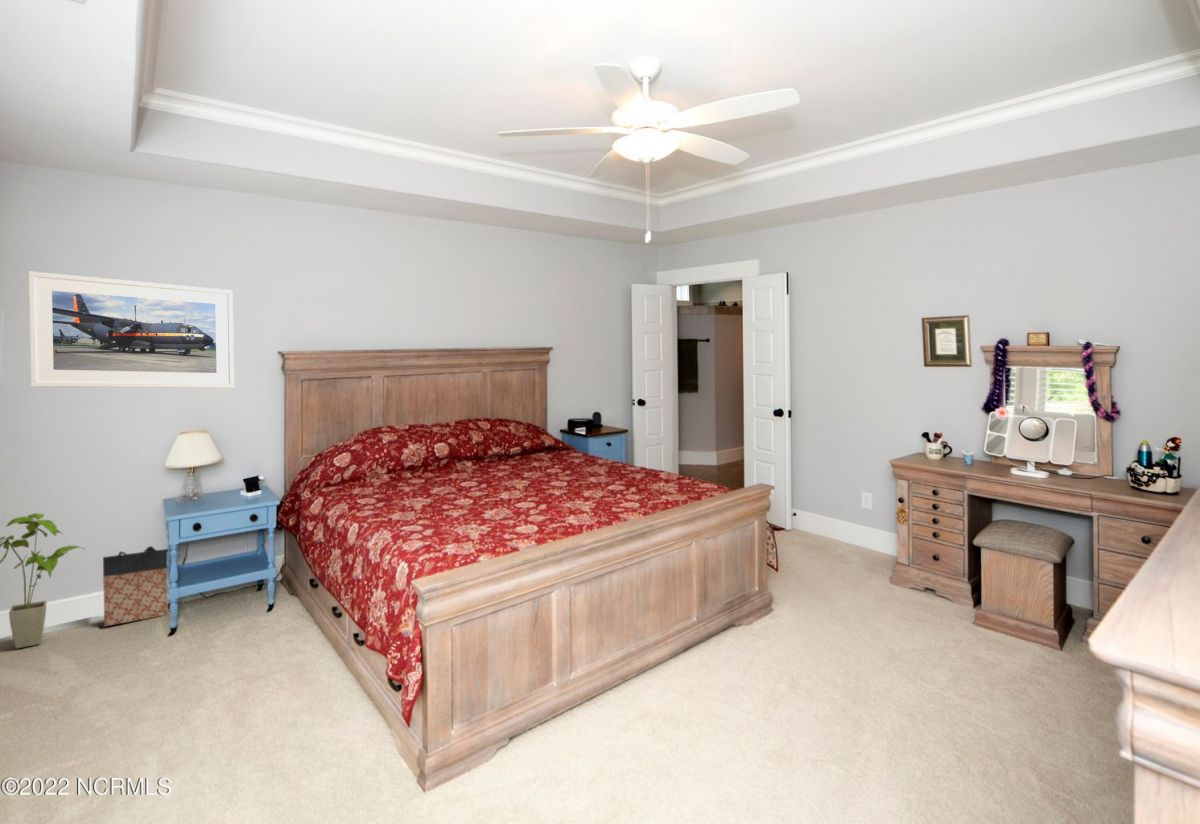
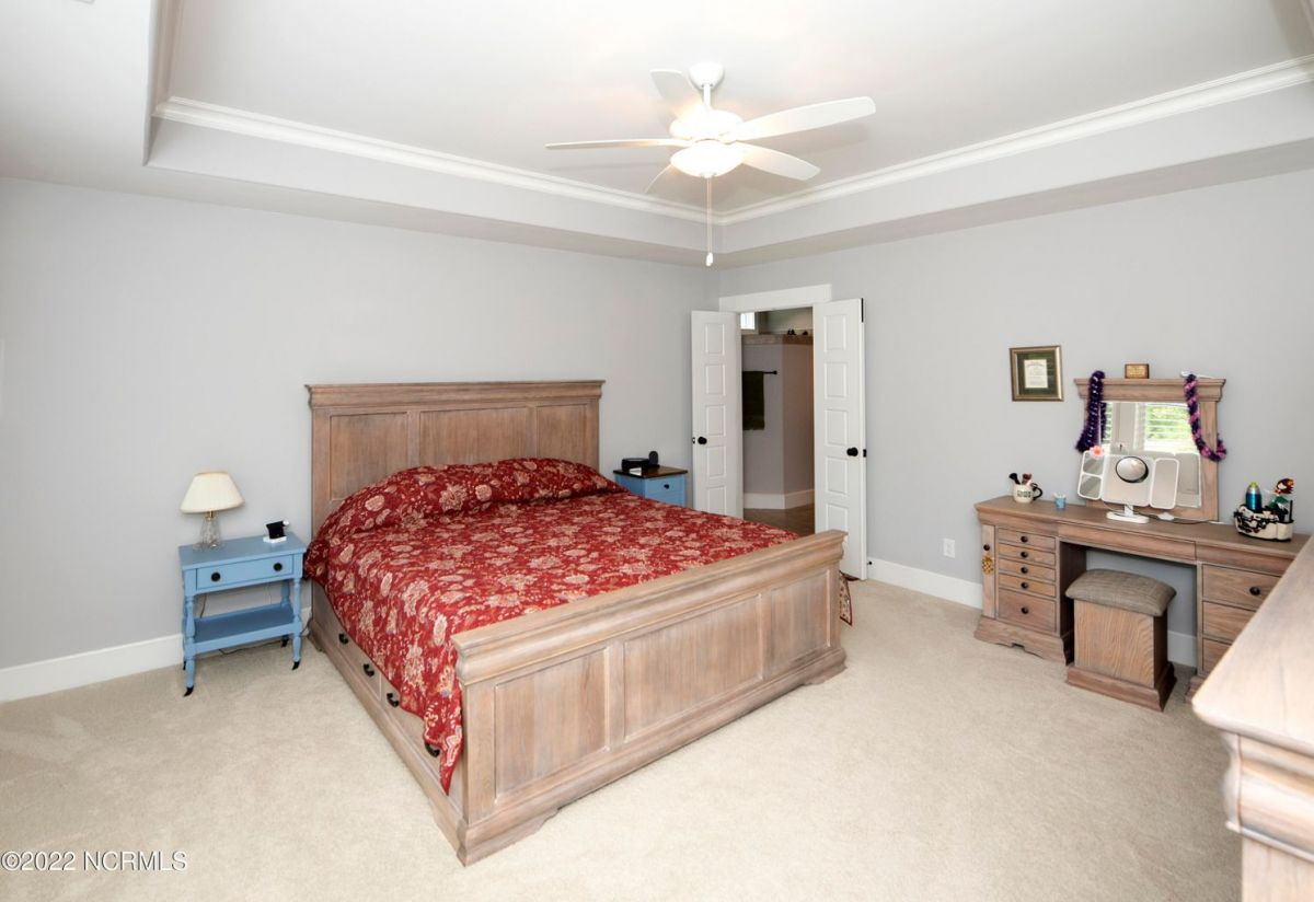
- bag [102,545,170,628]
- house plant [0,512,85,649]
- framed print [27,270,235,389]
